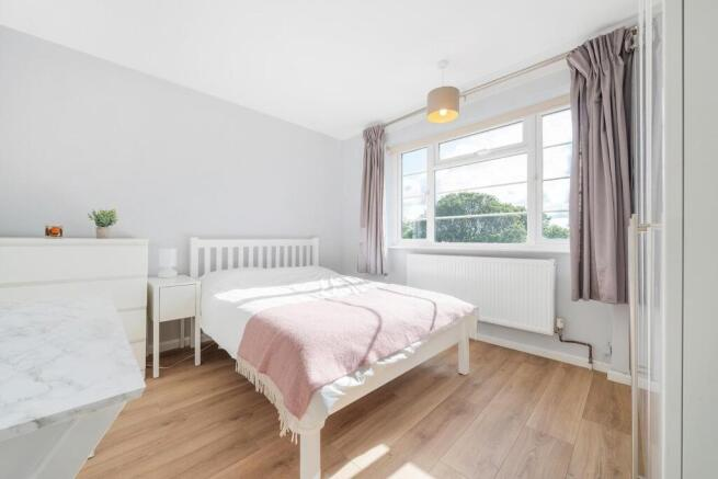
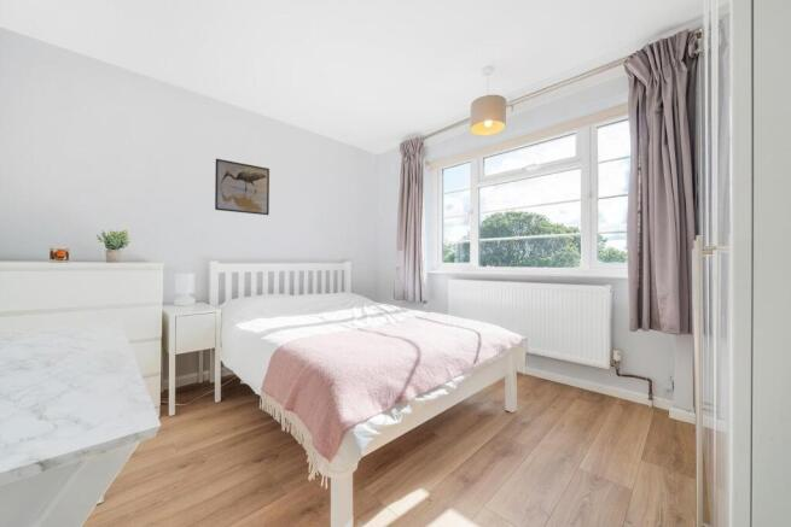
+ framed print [214,158,271,216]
